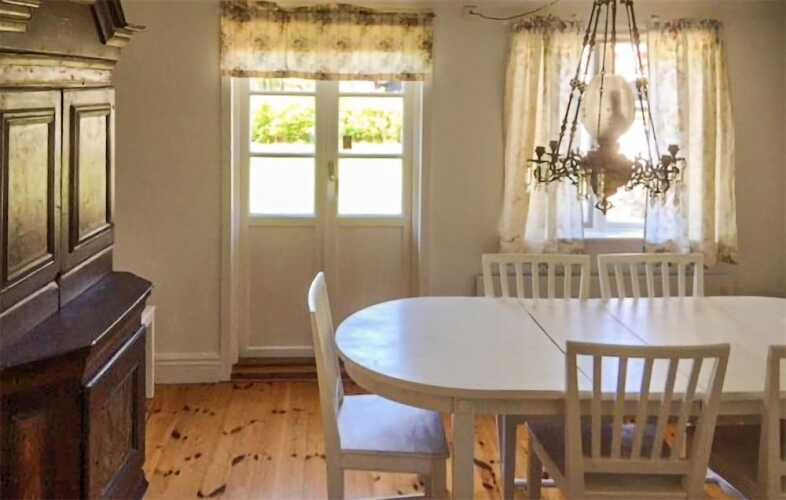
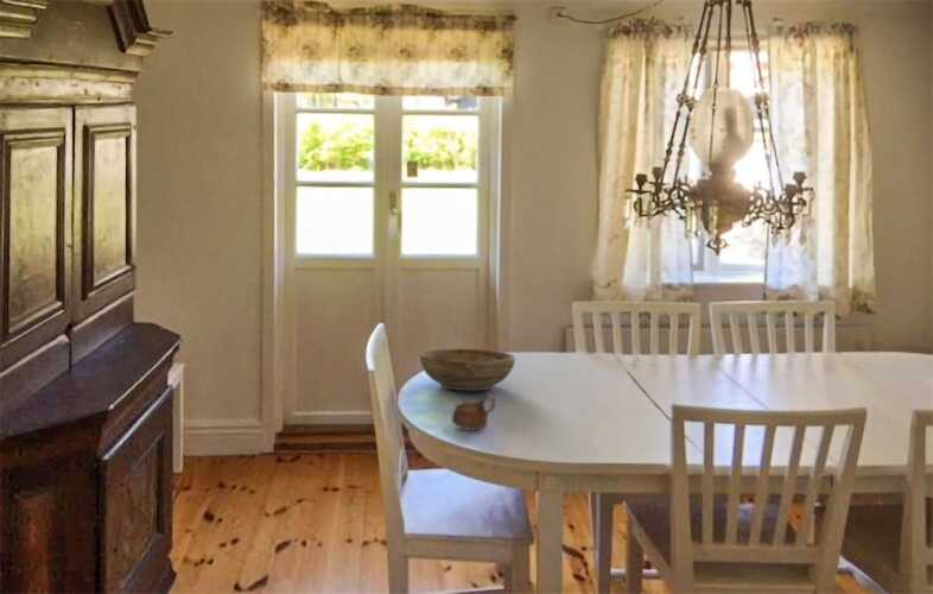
+ cup [450,394,497,431]
+ bowl [419,348,516,392]
